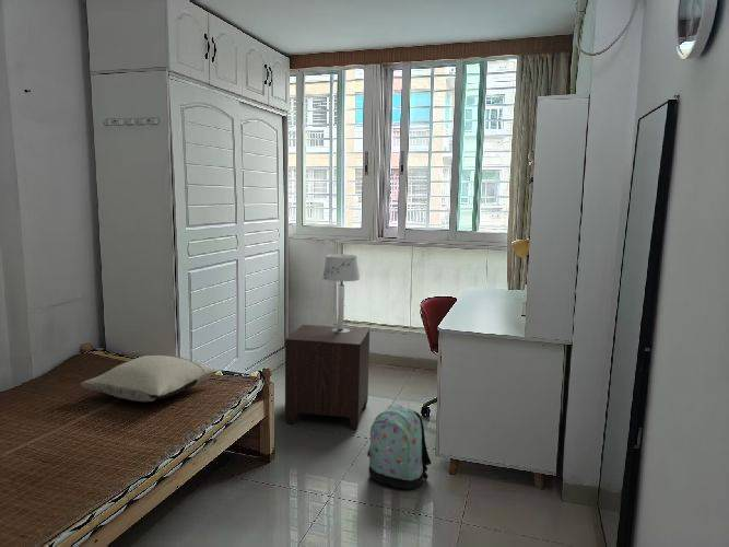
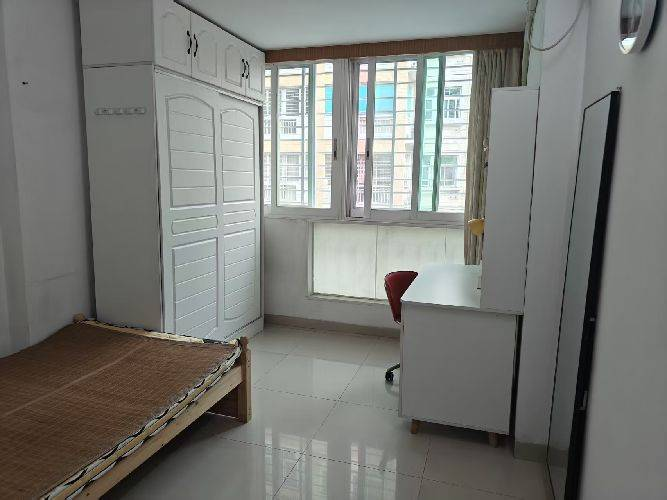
- backpack [366,404,432,491]
- pillow [80,354,220,403]
- table lamp [321,253,362,333]
- nightstand [284,324,371,431]
